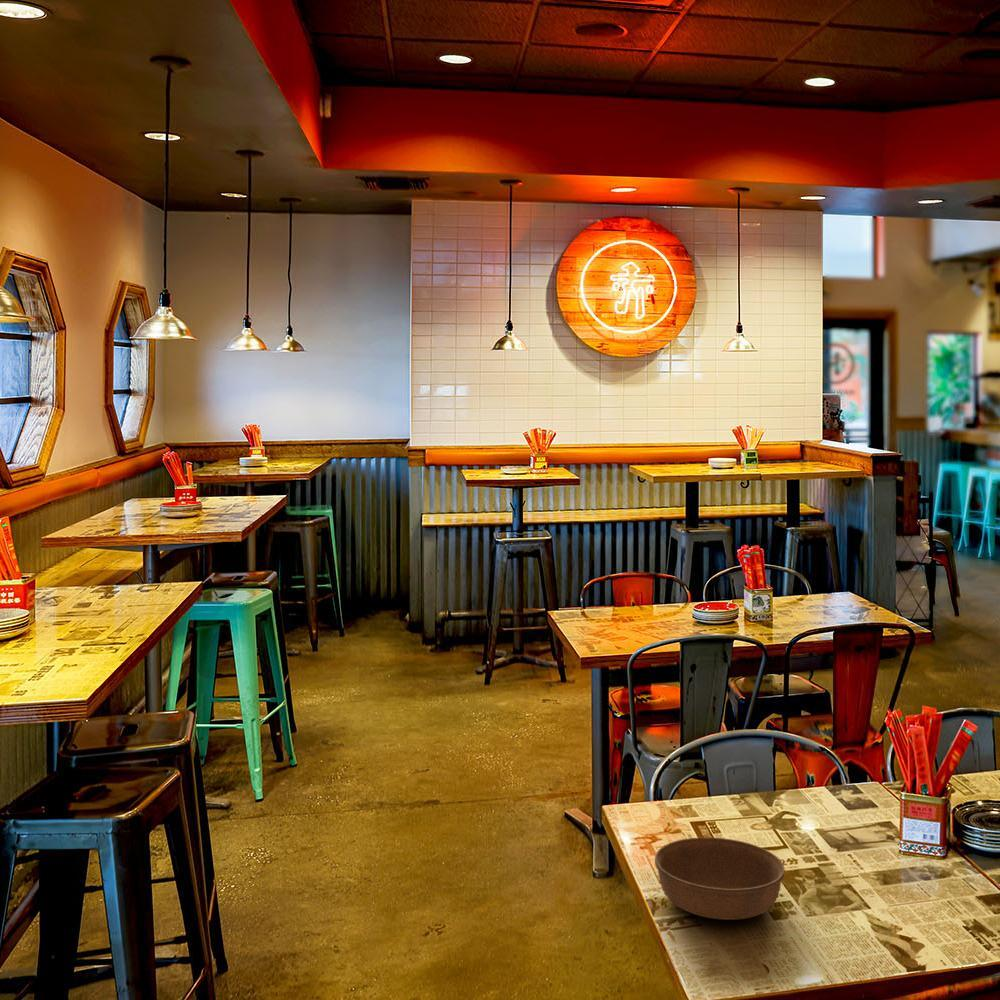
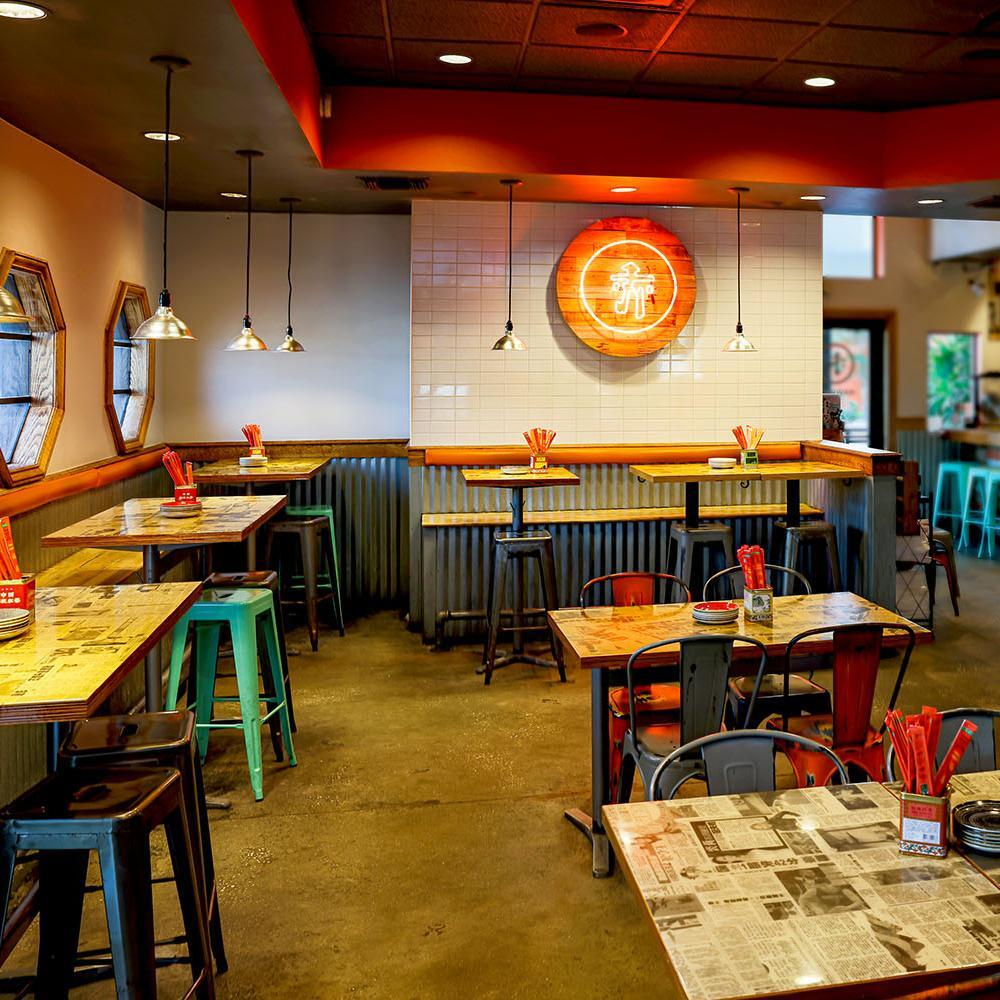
- soup bowl [654,836,786,921]
